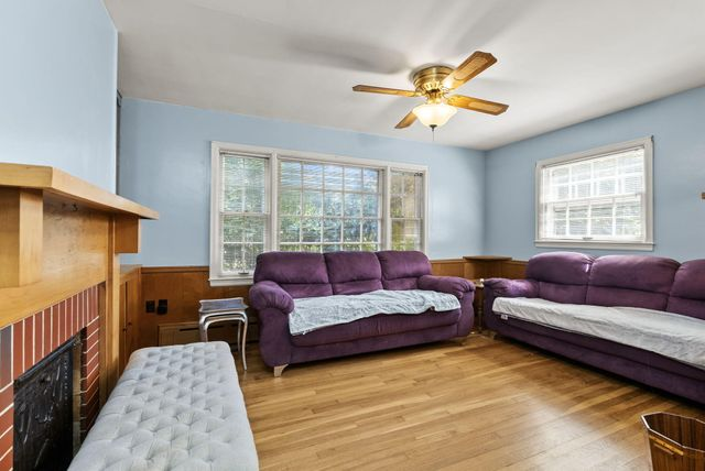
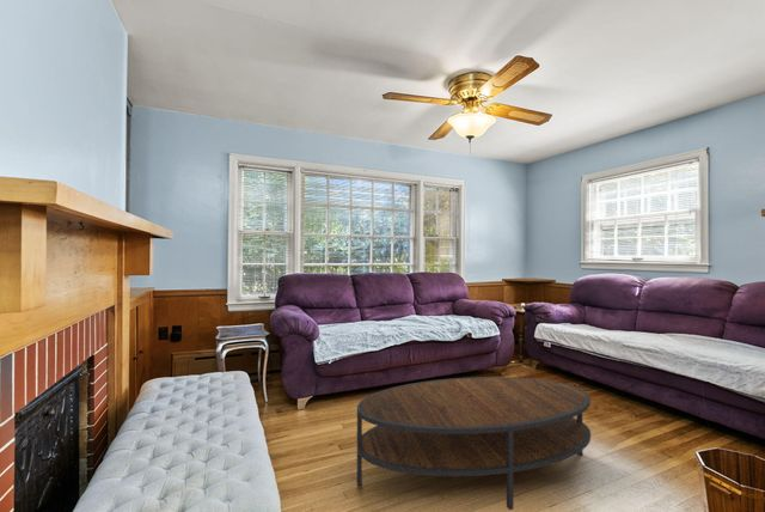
+ coffee table [356,376,592,511]
